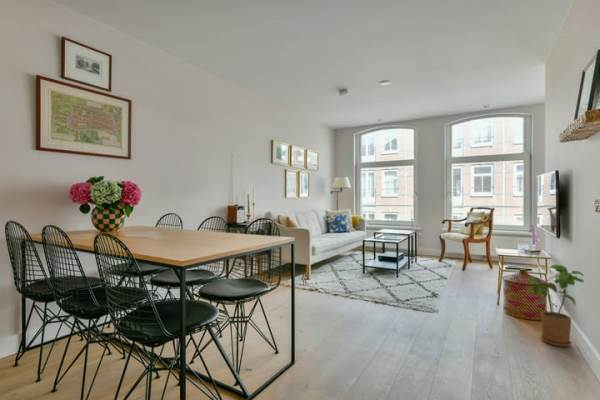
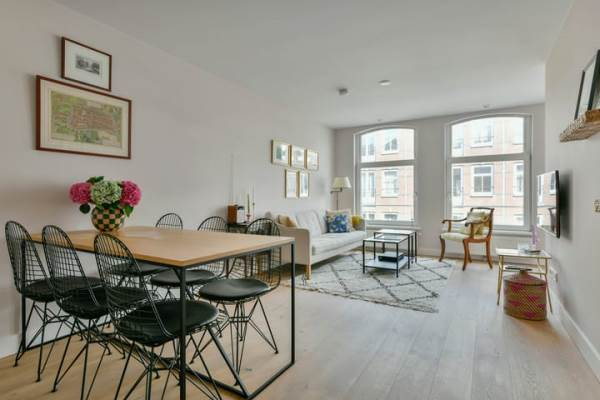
- house plant [526,264,585,348]
